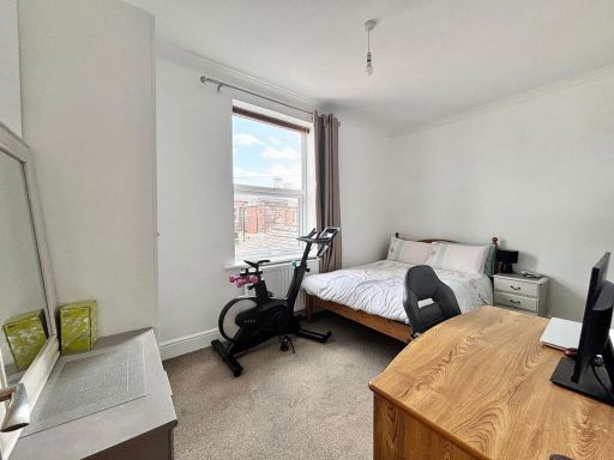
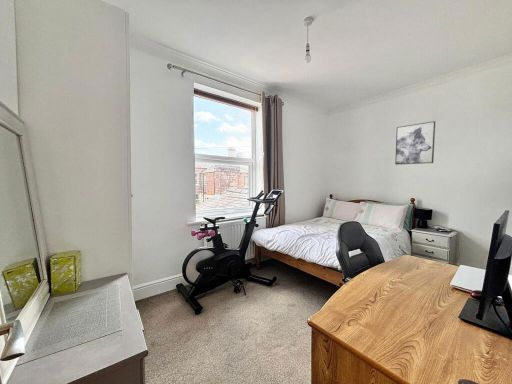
+ wall art [394,120,436,165]
